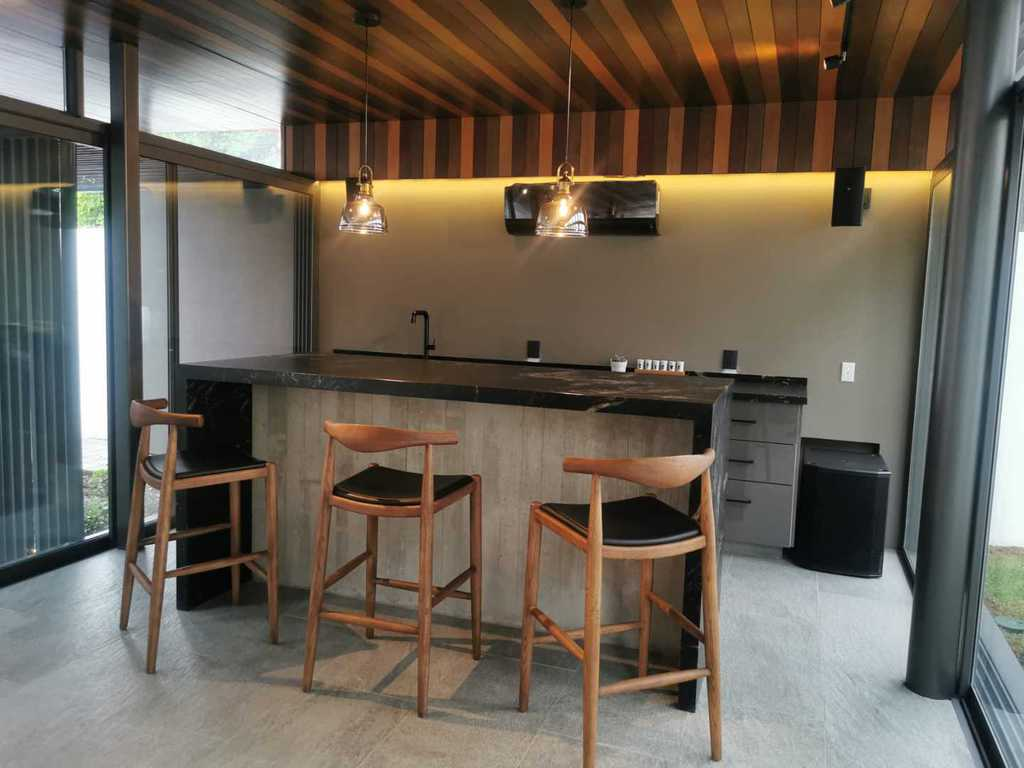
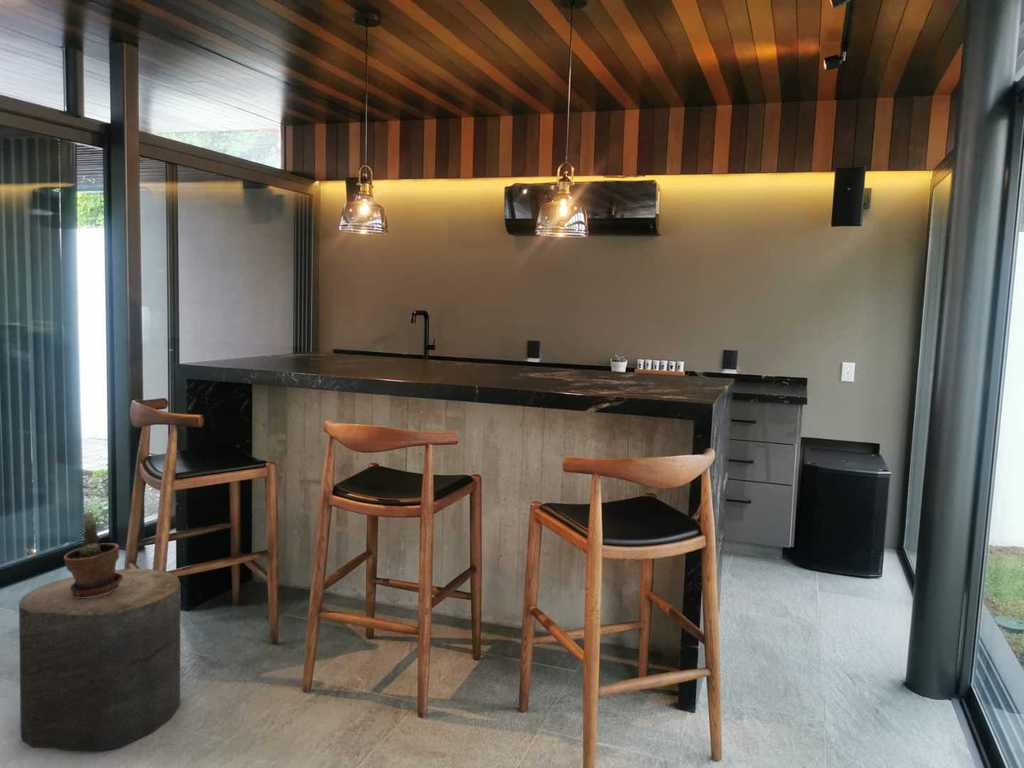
+ potted plant [63,511,123,598]
+ stool [18,568,182,752]
